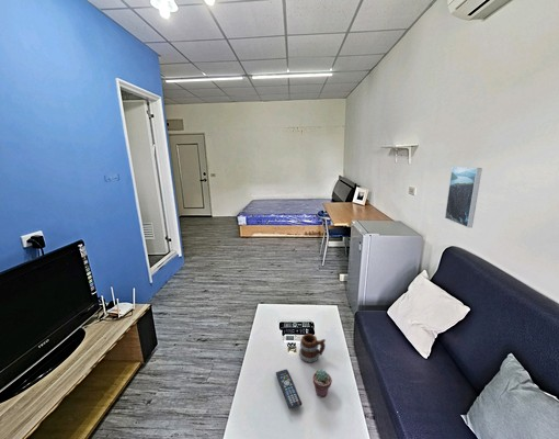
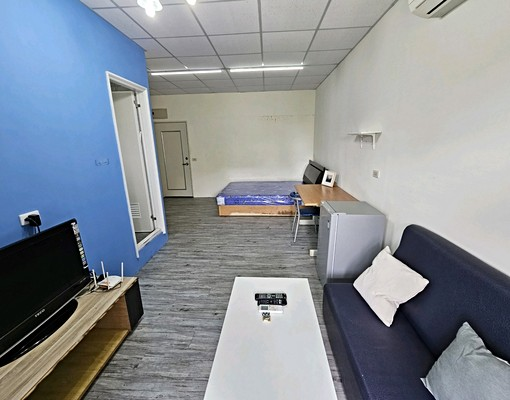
- potted succulent [312,369,333,398]
- remote control [275,369,303,409]
- mug [298,333,327,364]
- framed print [444,166,483,228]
